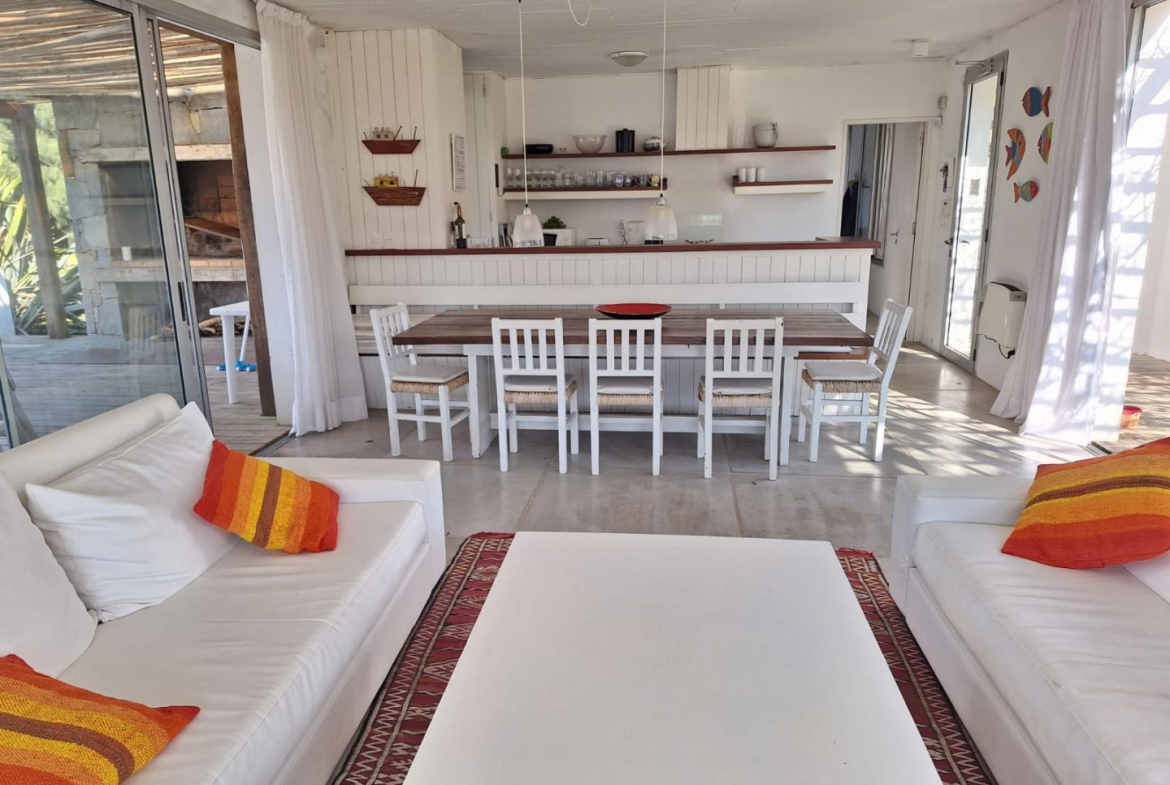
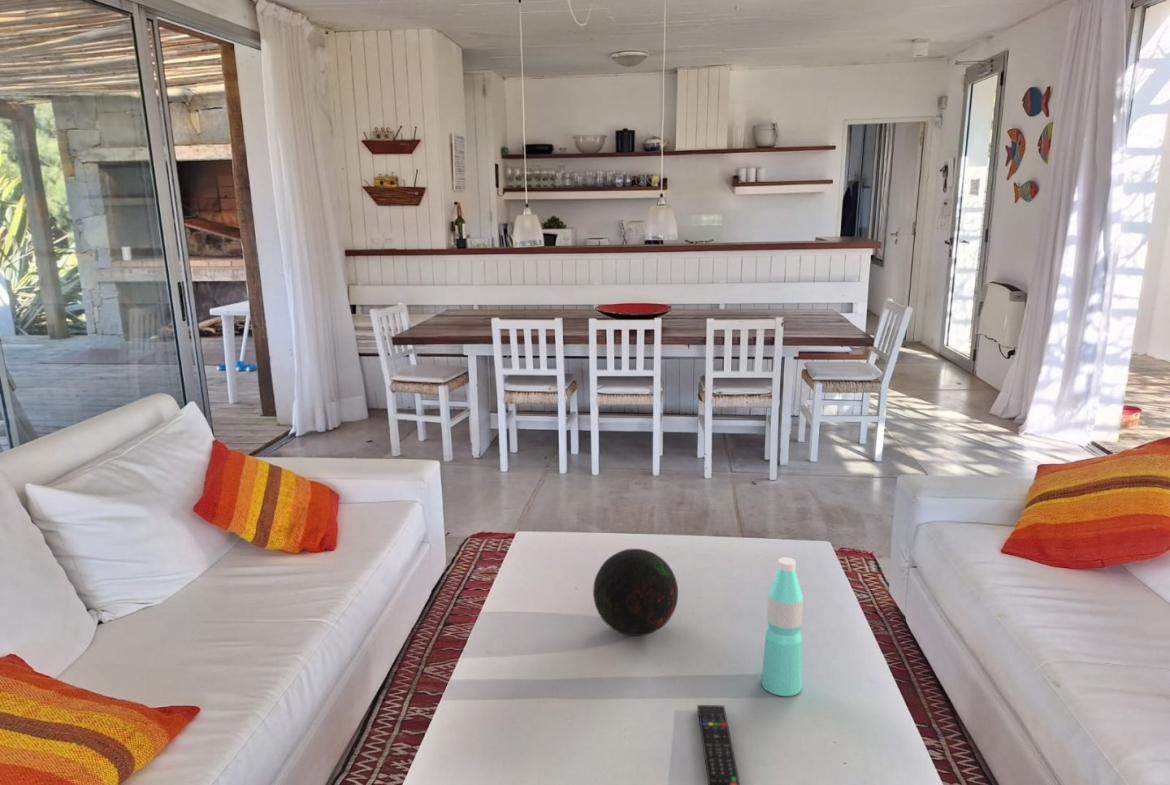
+ remote control [697,704,741,785]
+ water bottle [760,556,804,697]
+ decorative orb [592,548,679,637]
